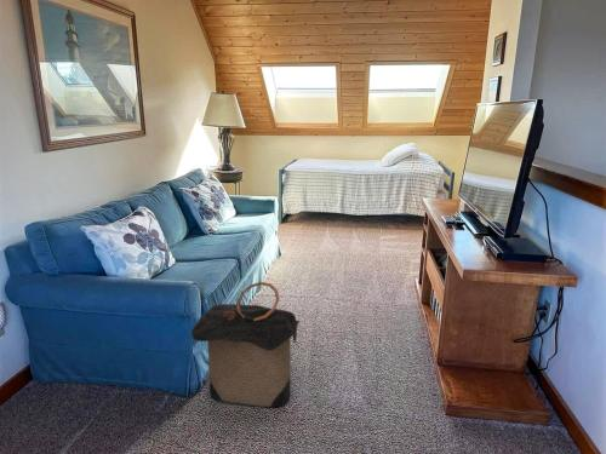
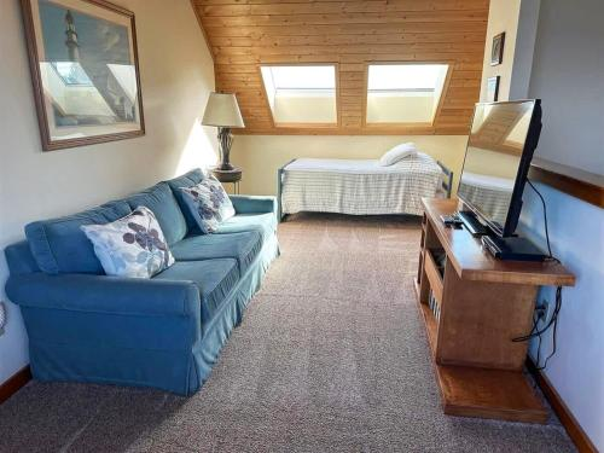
- laundry hamper [190,281,301,408]
